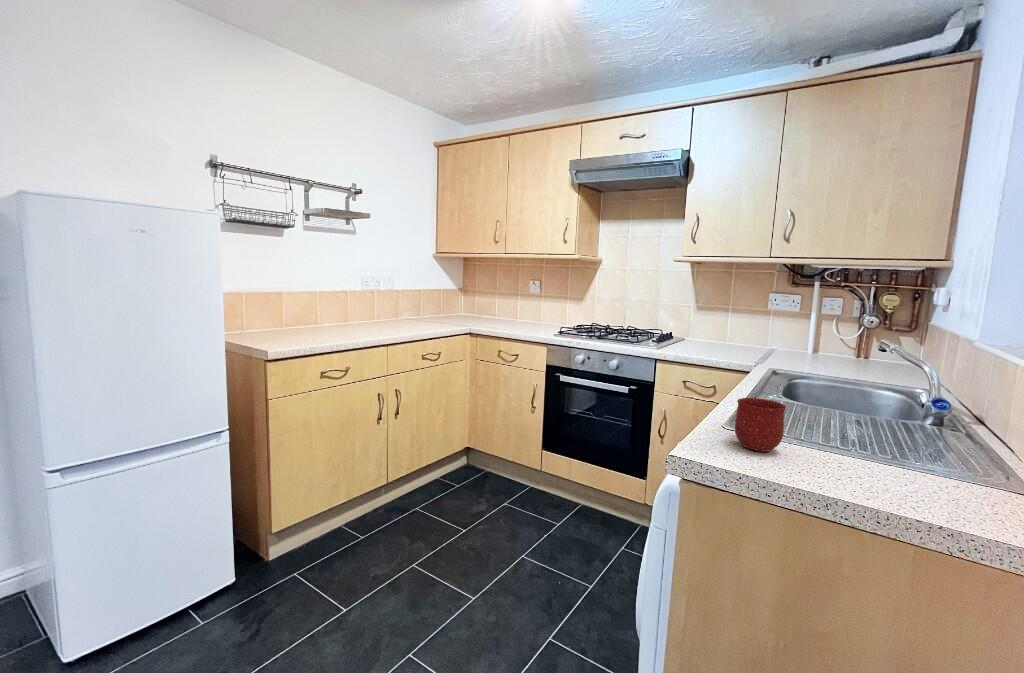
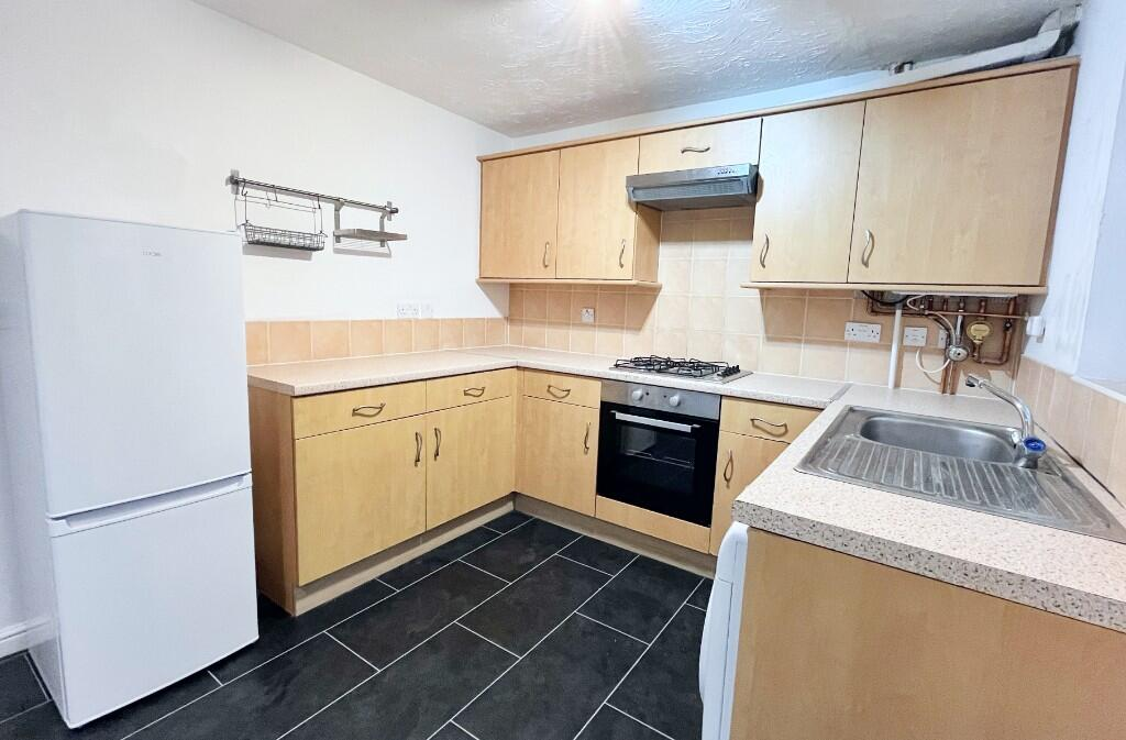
- mug [734,397,787,453]
